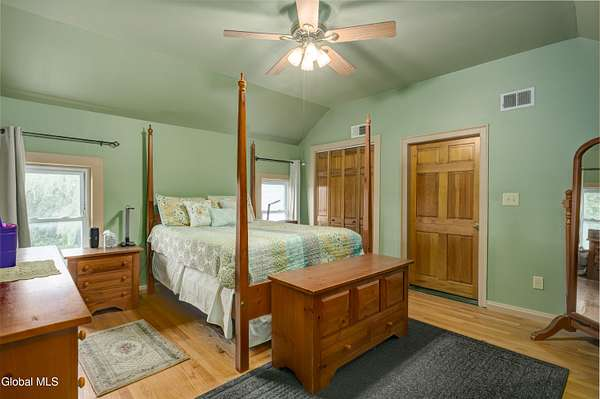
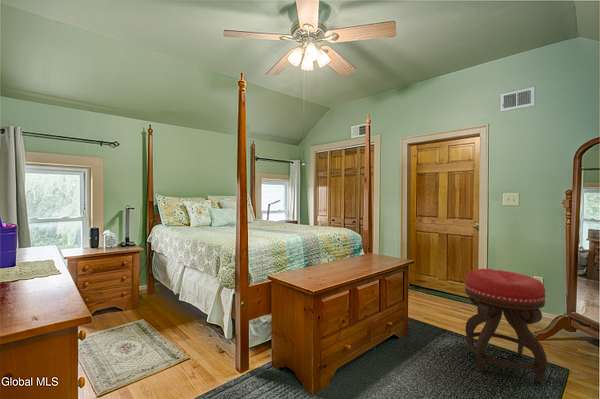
+ stool [464,268,548,383]
